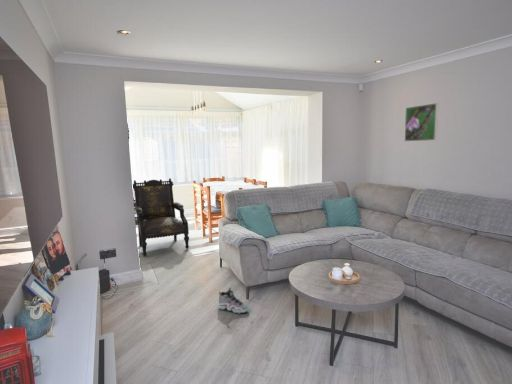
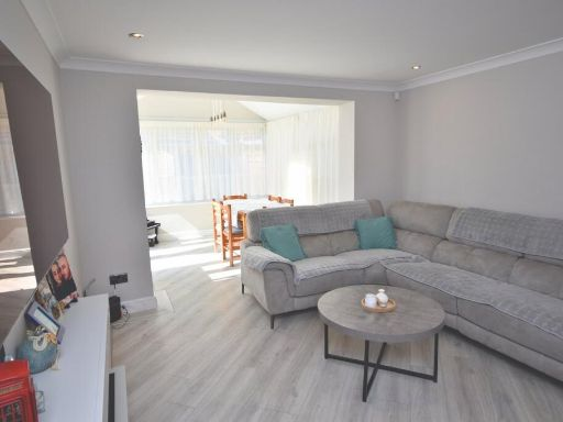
- armchair [132,177,190,257]
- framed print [404,102,439,142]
- sneaker [217,286,250,314]
